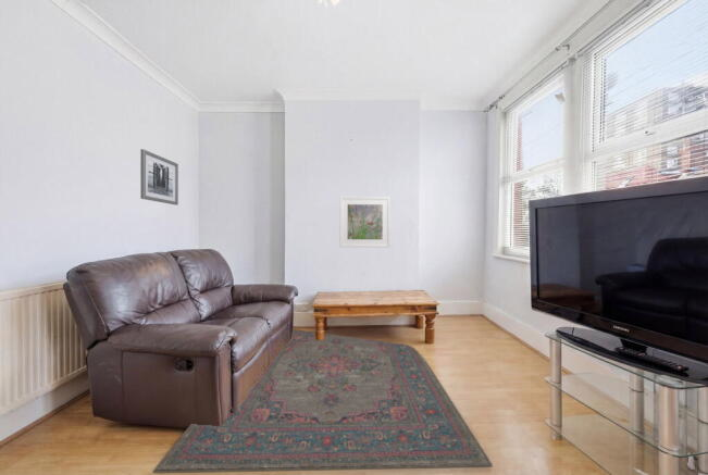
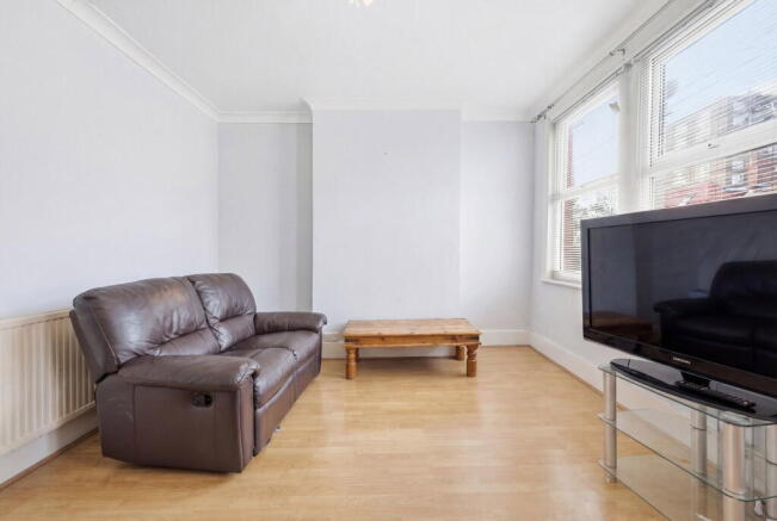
- wall art [139,148,179,207]
- rug [151,328,494,474]
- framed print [339,196,392,248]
